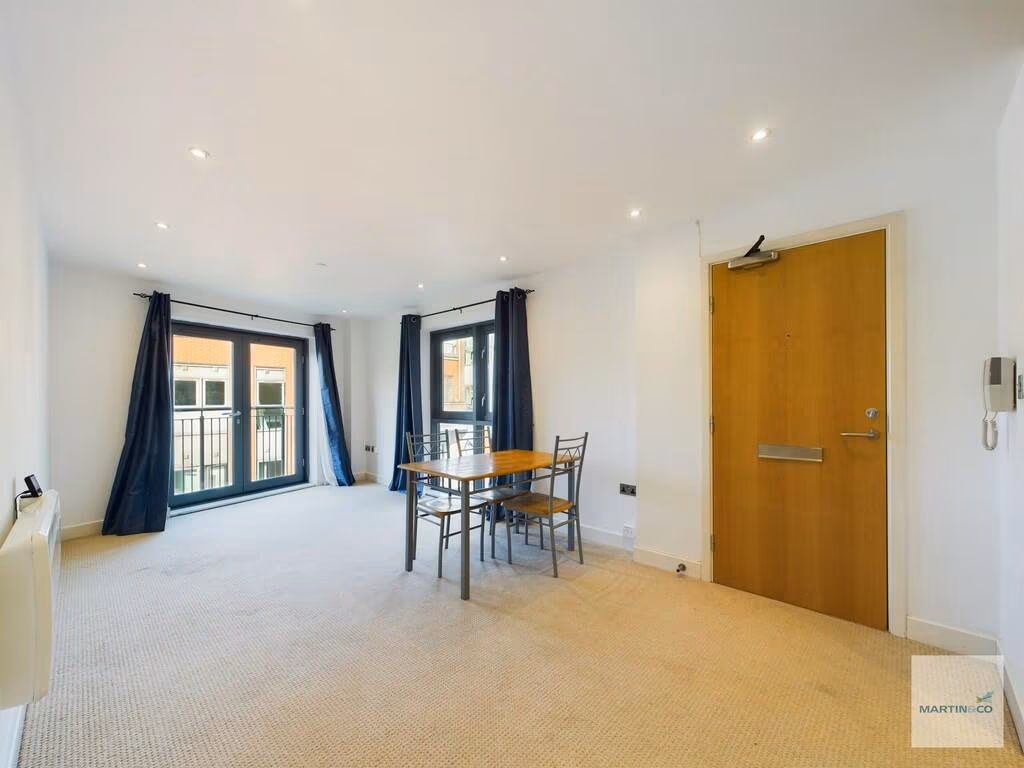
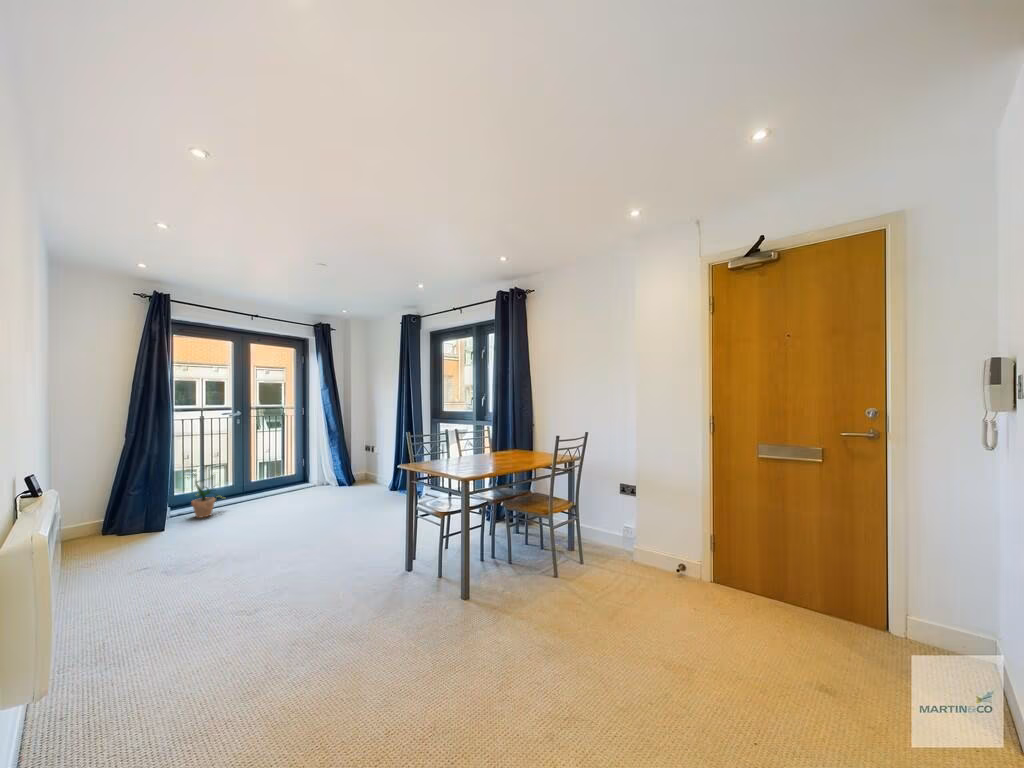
+ potted plant [178,468,225,519]
